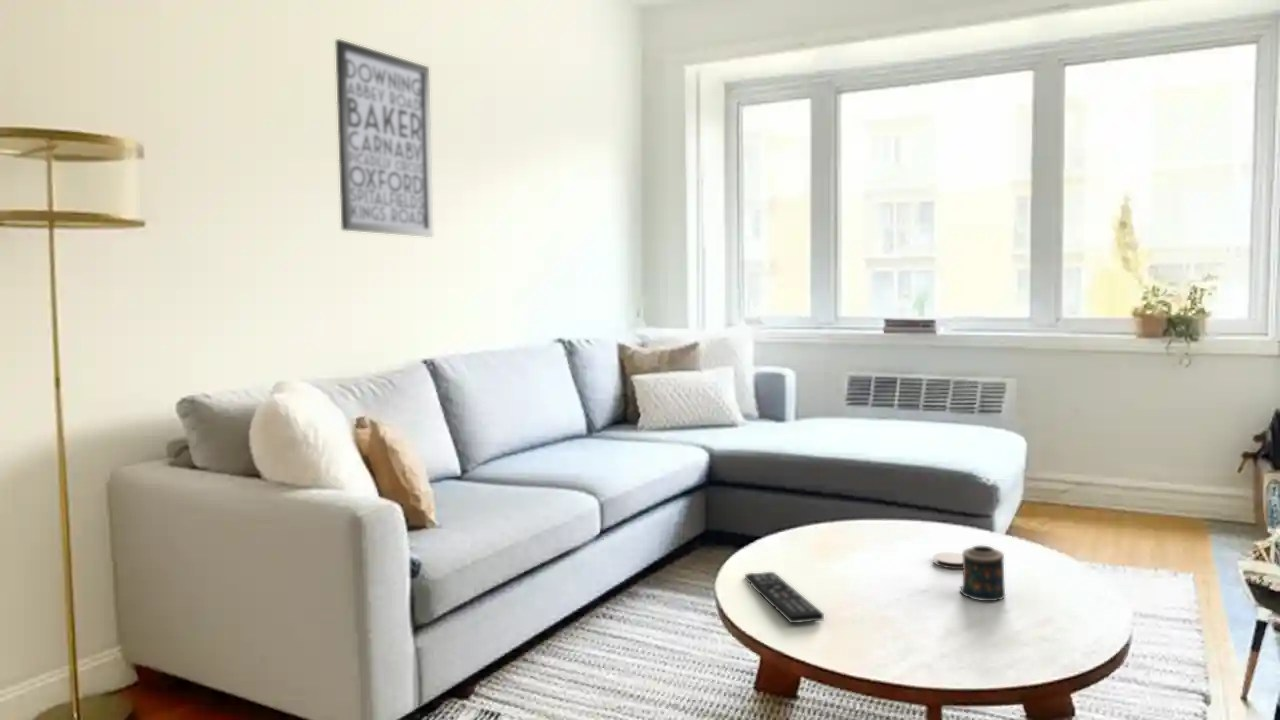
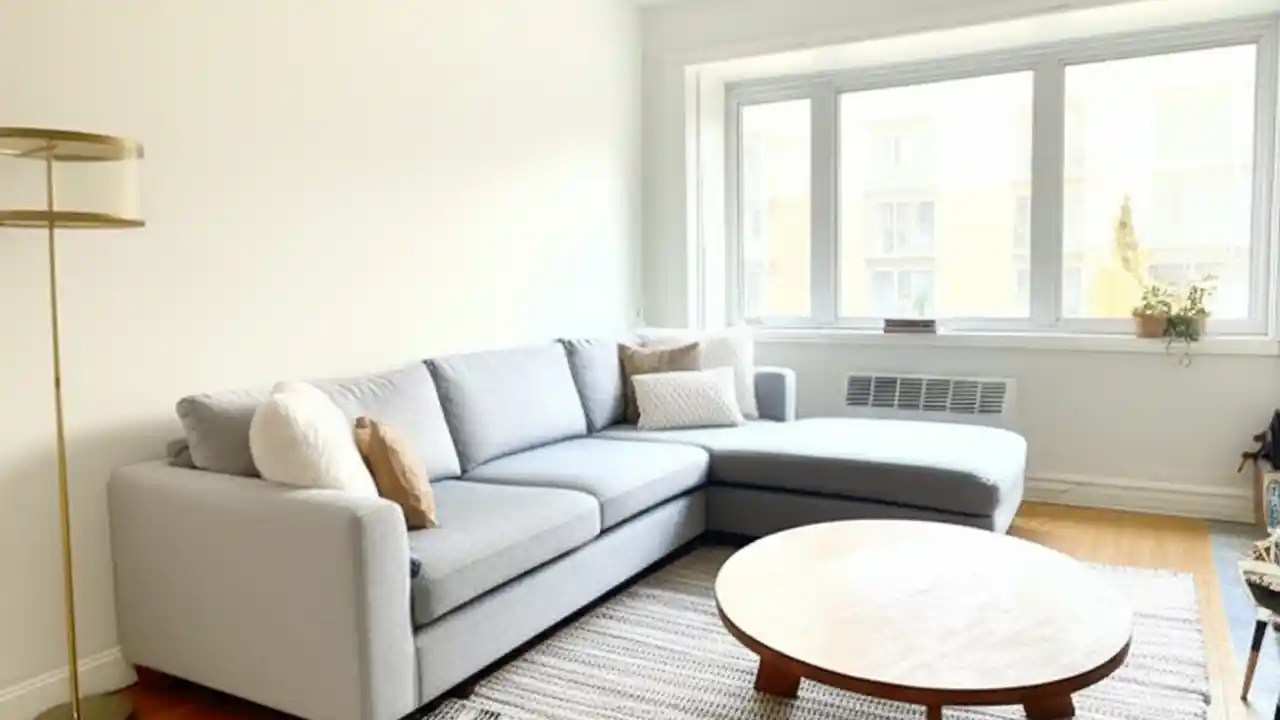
- coaster [933,551,963,570]
- wall art [334,38,434,238]
- candle [958,545,1007,602]
- remote control [744,571,825,624]
